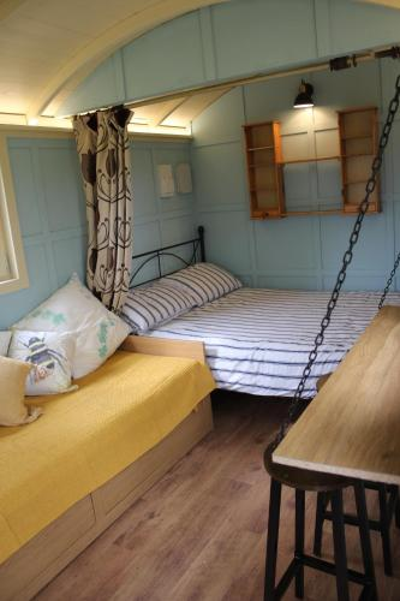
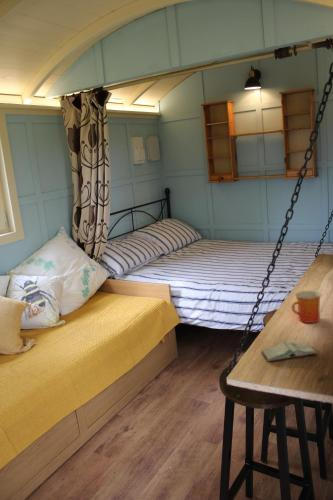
+ mug [291,290,322,324]
+ book [260,341,318,363]
